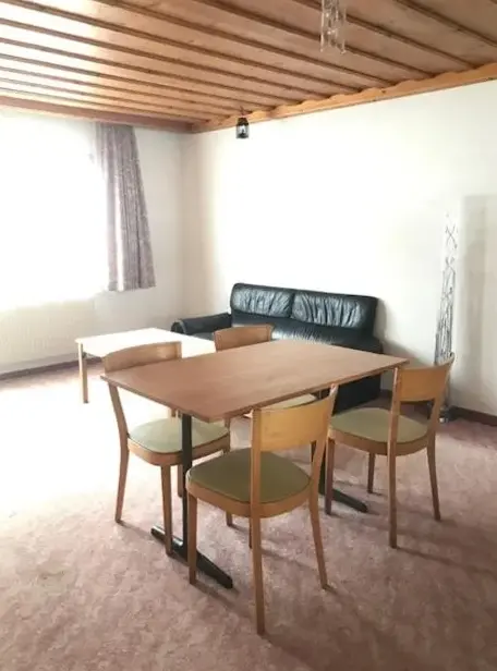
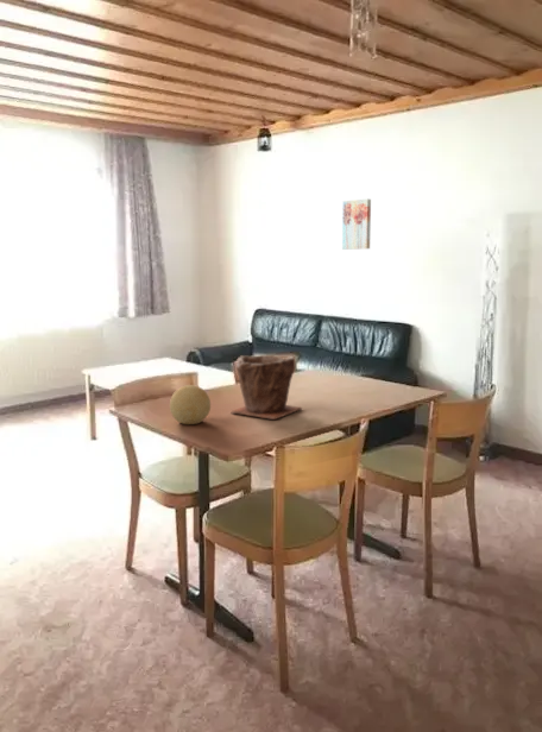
+ plant pot [229,354,303,421]
+ wall art [341,198,372,251]
+ decorative ball [169,384,212,425]
